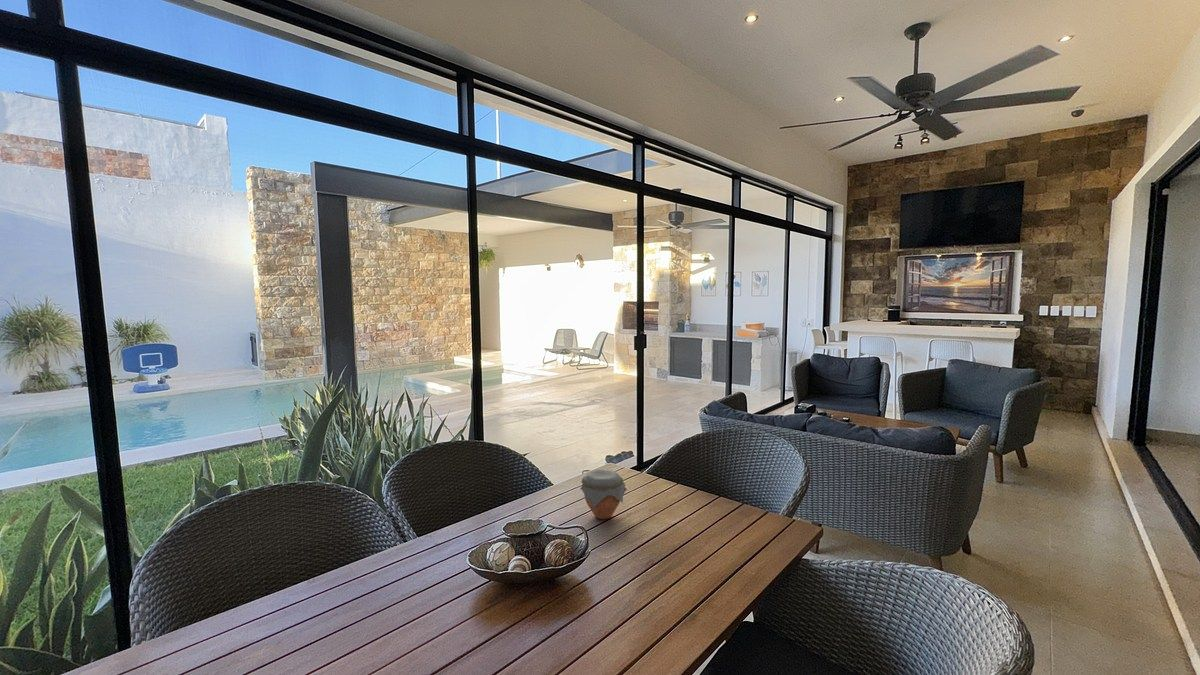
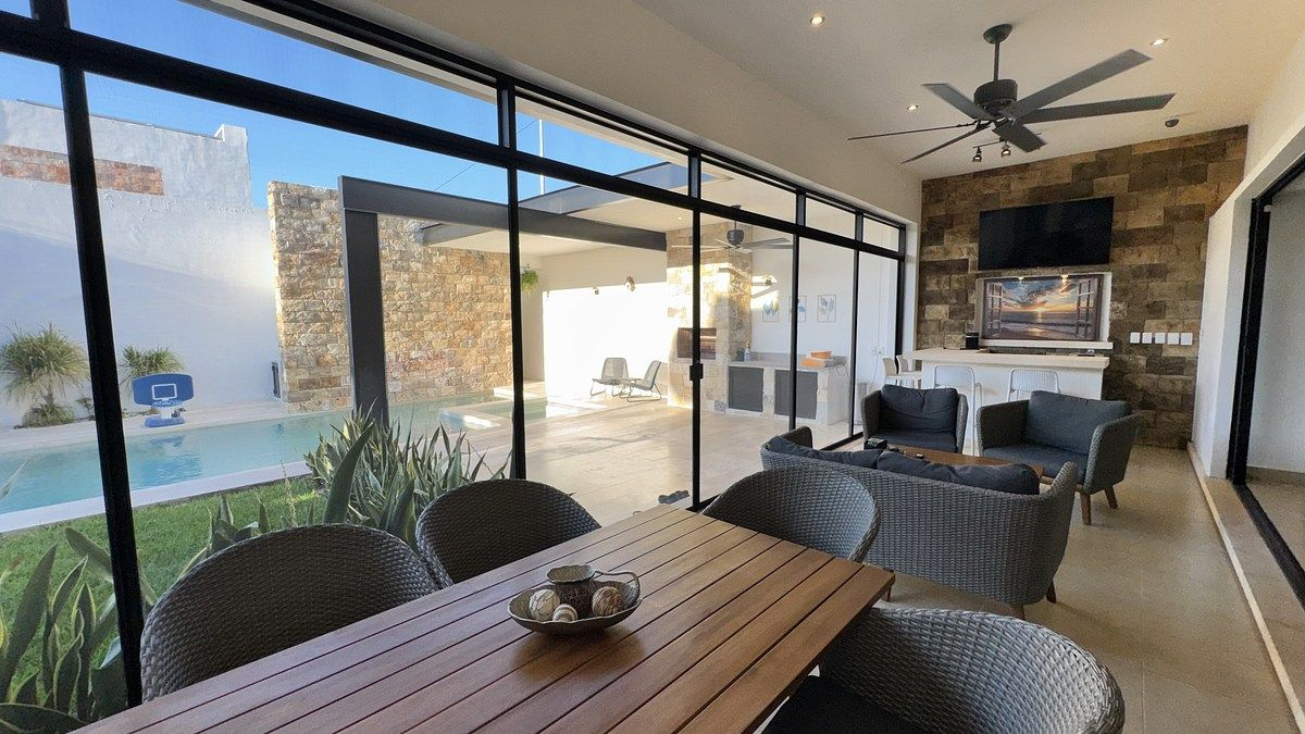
- jar [579,468,628,520]
